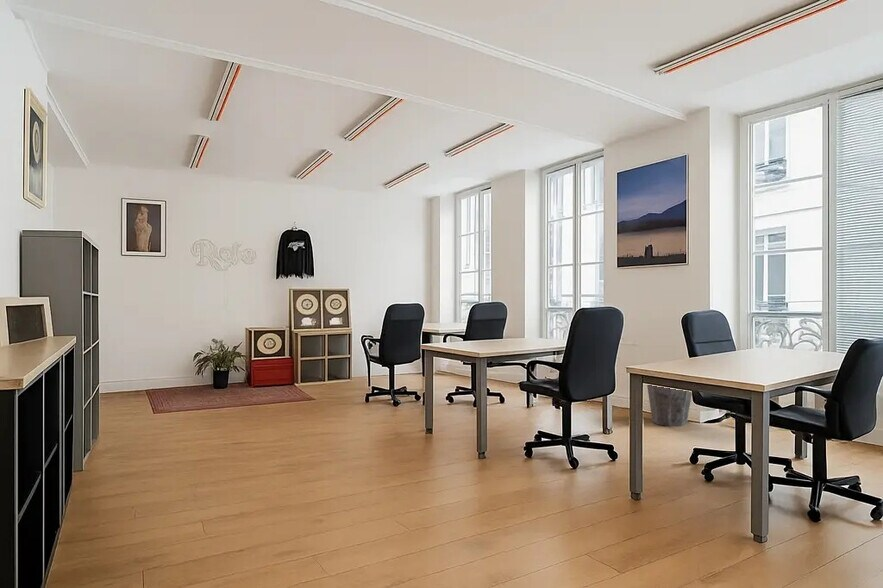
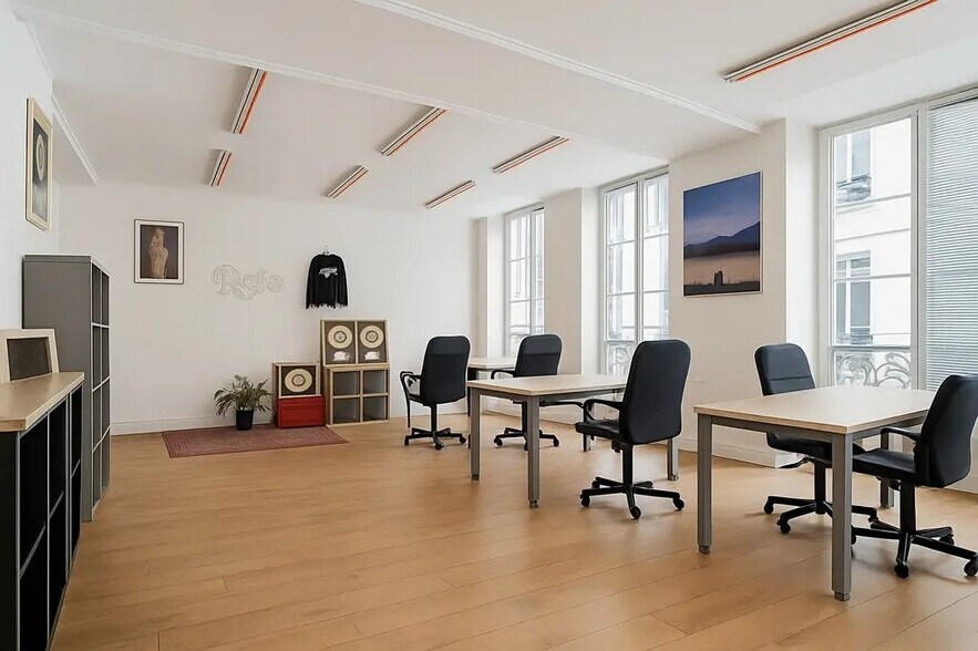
- waste bin [646,384,693,427]
